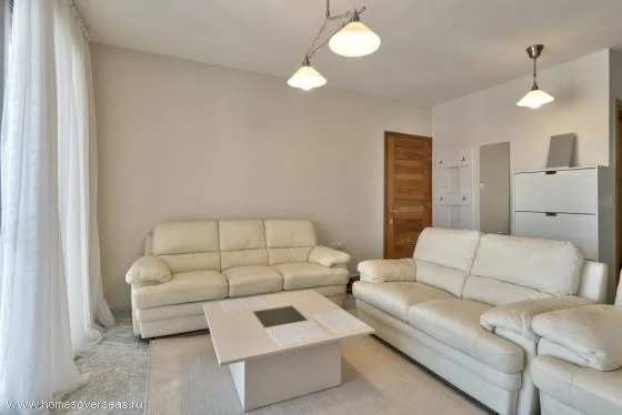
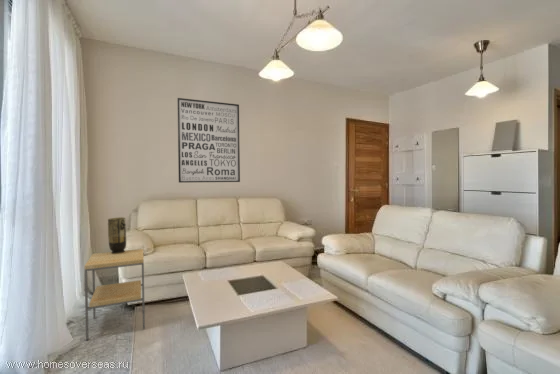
+ side table [84,248,146,341]
+ vase [107,216,127,254]
+ wall art [176,97,241,184]
